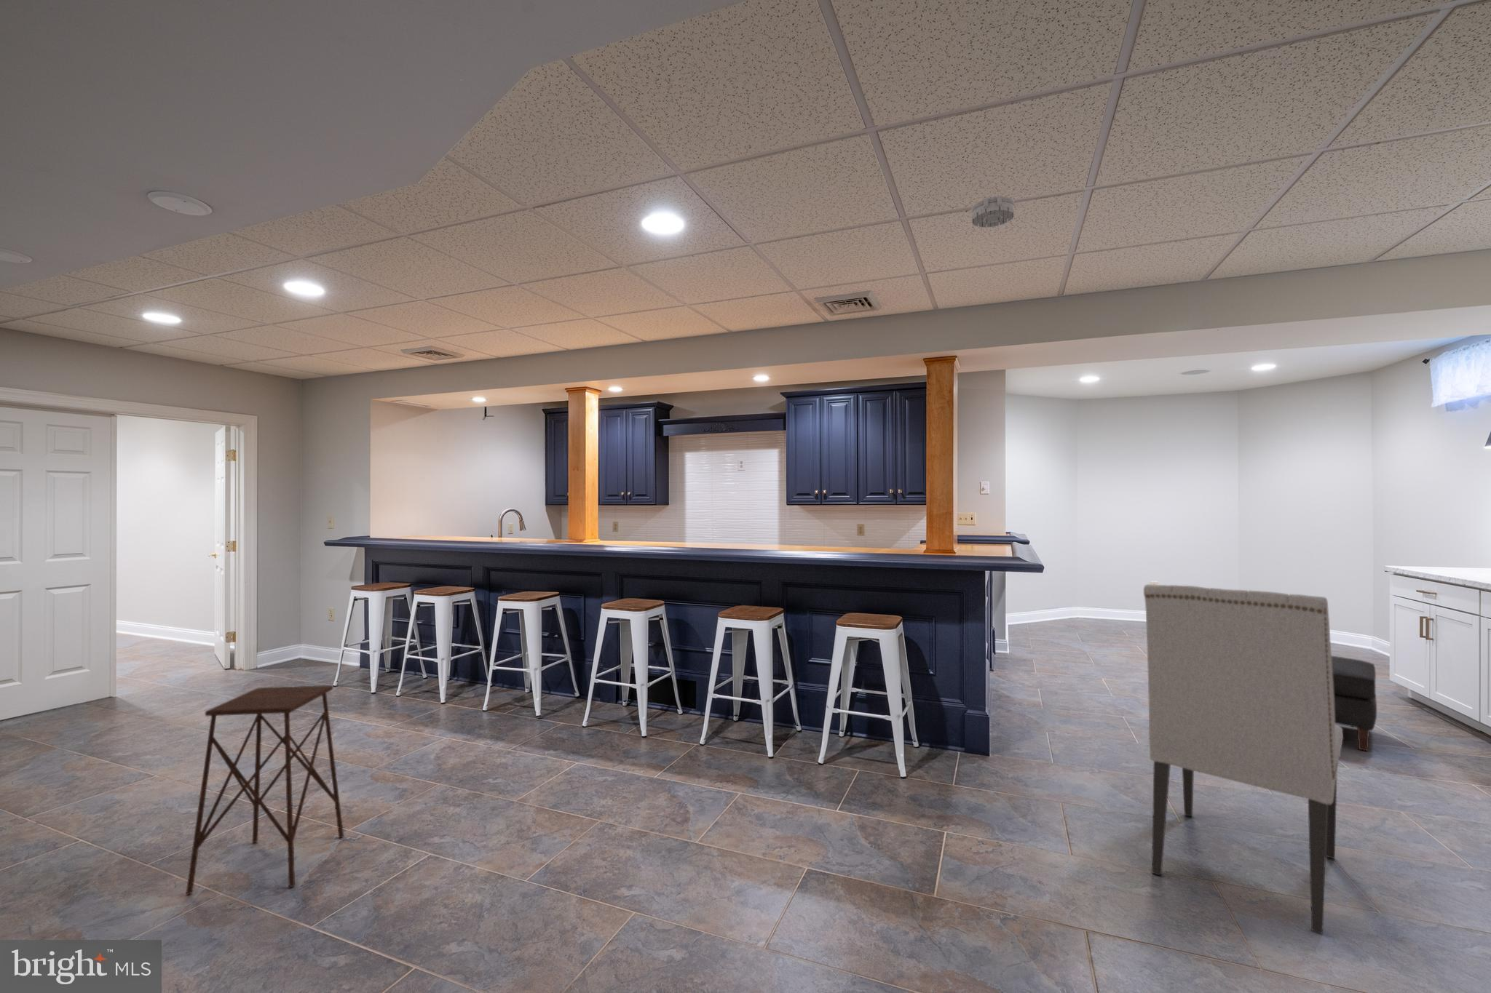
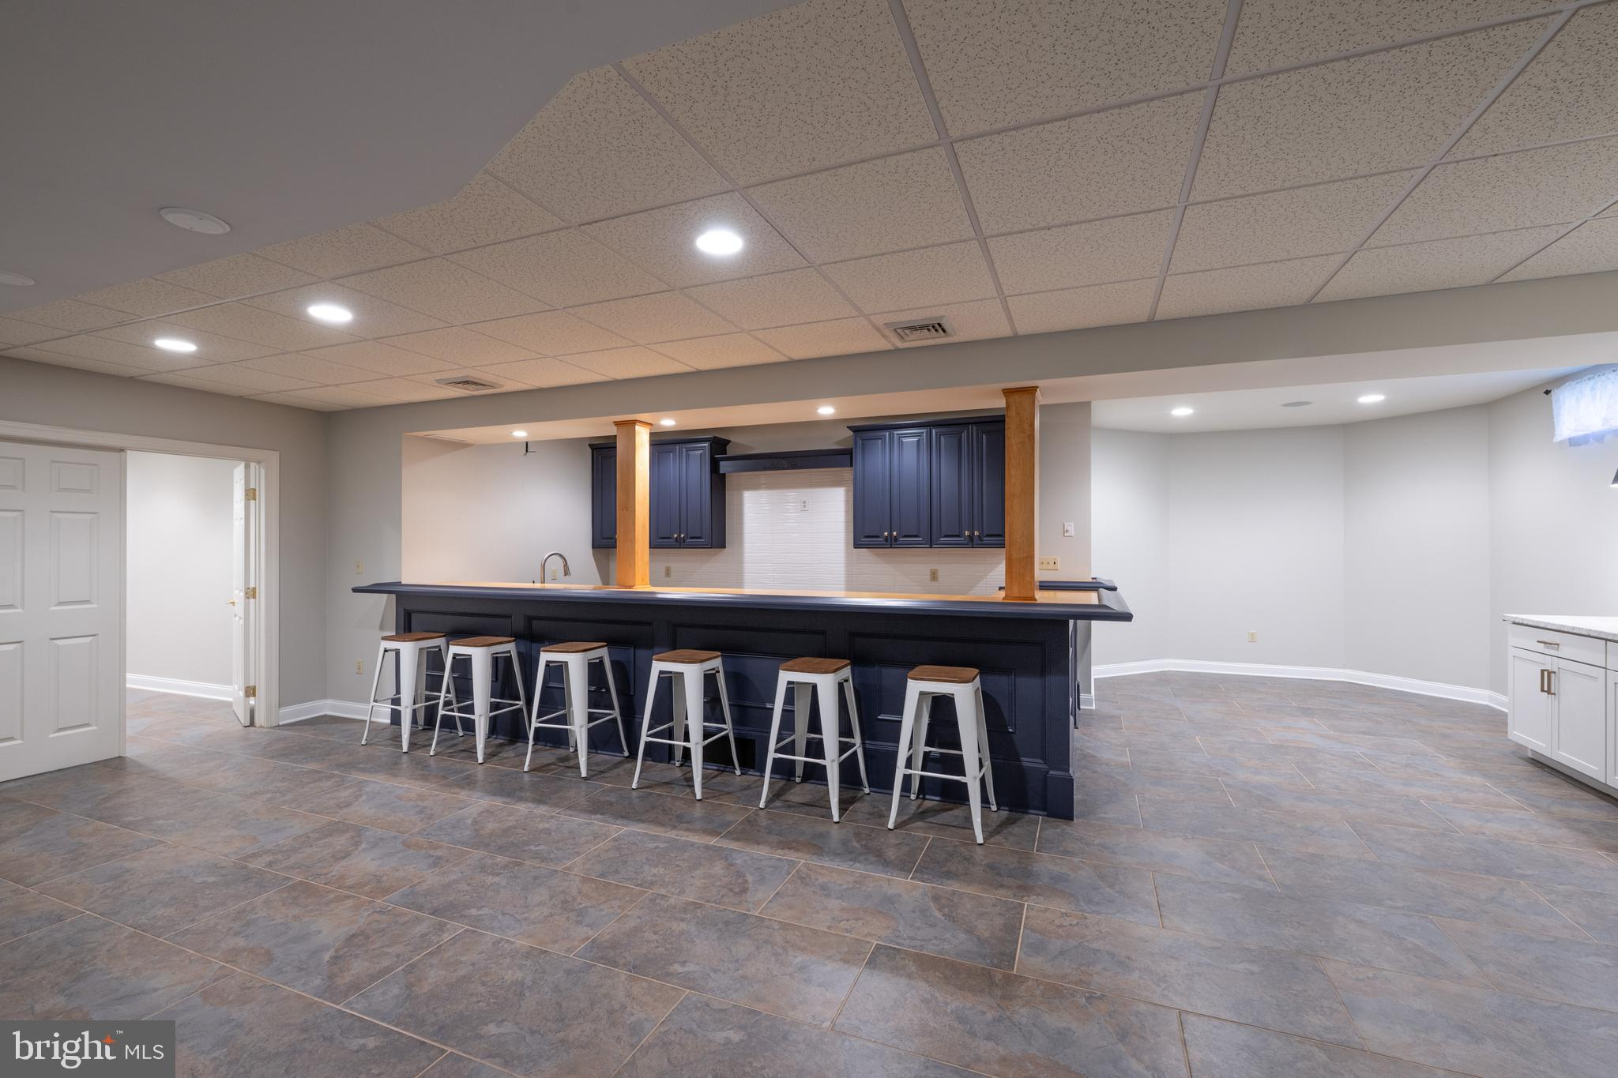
- chair [1143,583,1344,934]
- ottoman [1331,655,1378,753]
- side table [185,685,345,895]
- smoke detector [970,195,1014,228]
